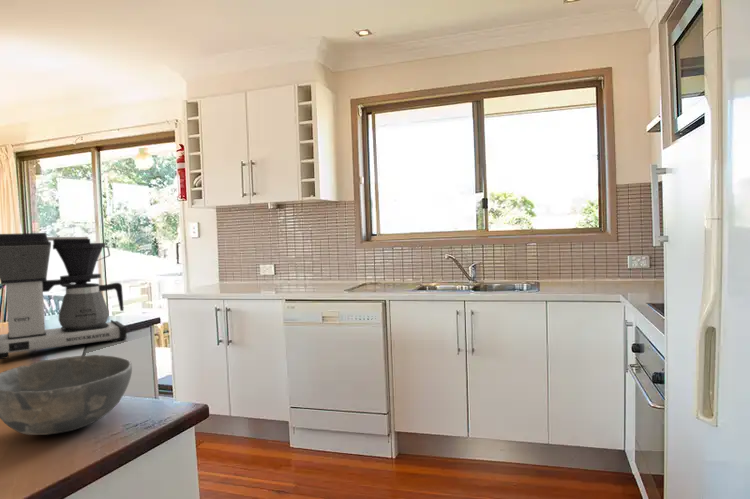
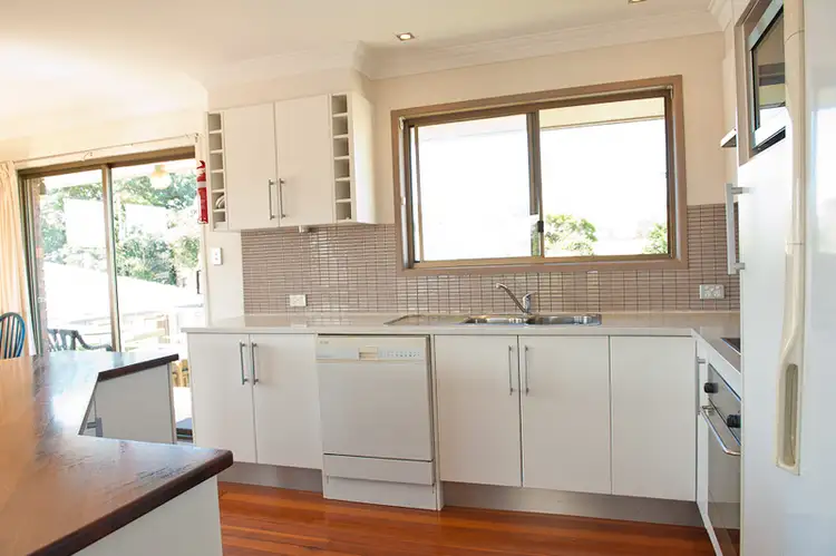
- bowl [0,354,133,436]
- coffee maker [0,232,128,360]
